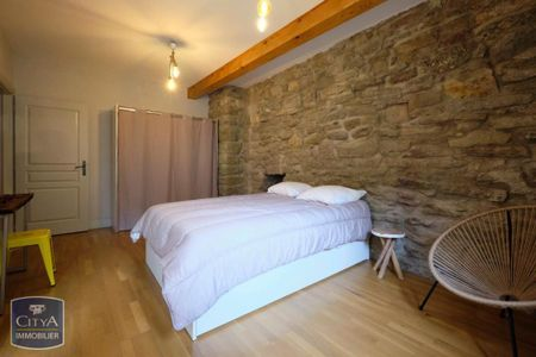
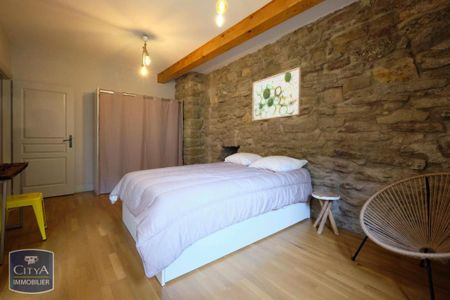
+ wall art [251,66,302,122]
